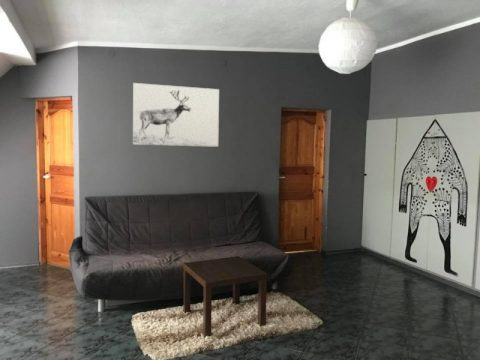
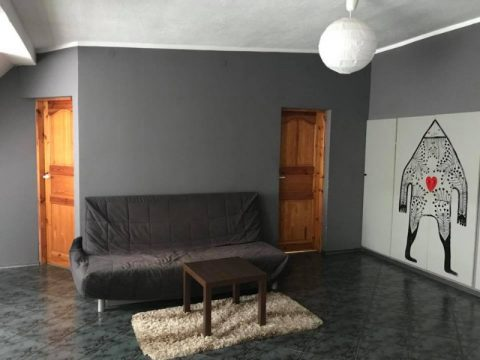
- wall art [132,82,220,148]
